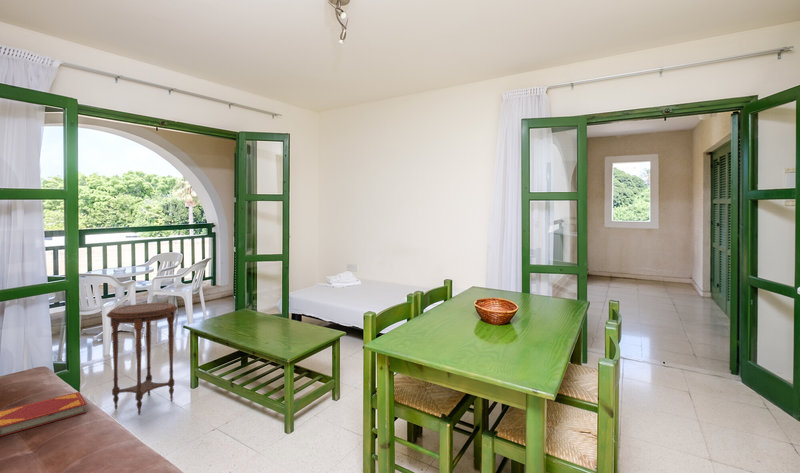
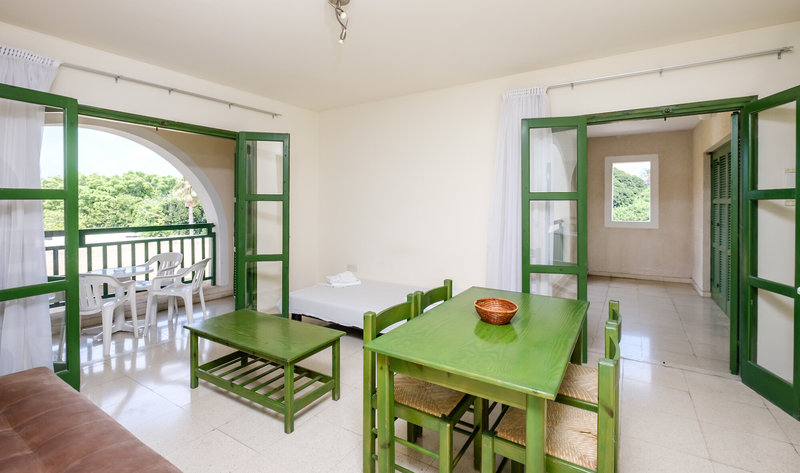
- hardback book [0,391,88,438]
- side table [106,302,179,416]
